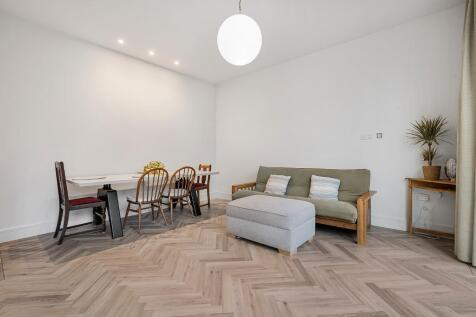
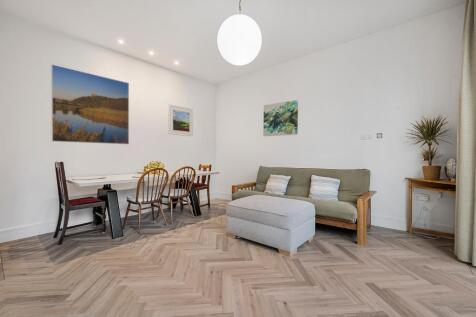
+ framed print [50,64,130,145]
+ wall art [262,99,299,137]
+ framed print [168,104,194,137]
